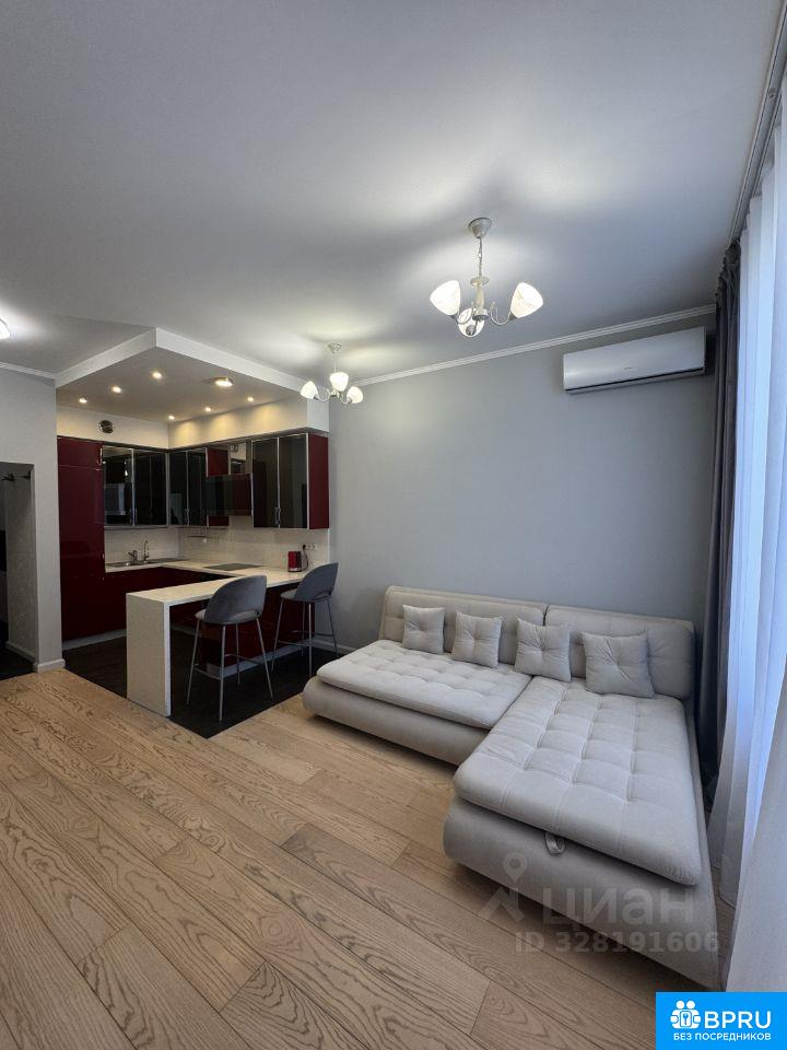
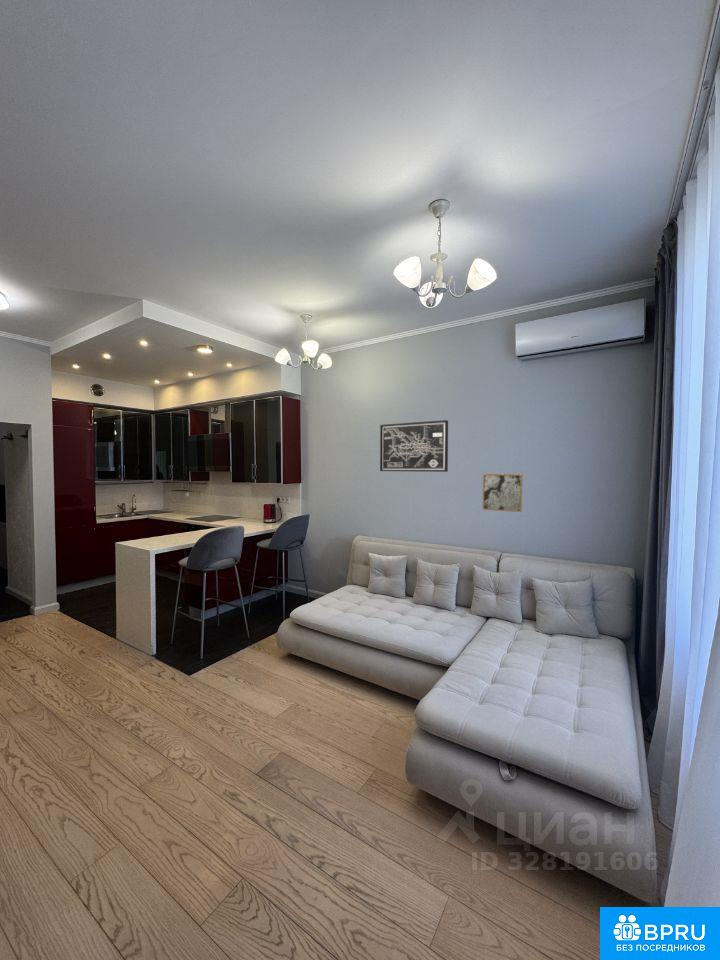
+ wall art [379,419,449,473]
+ wall art [482,473,523,513]
